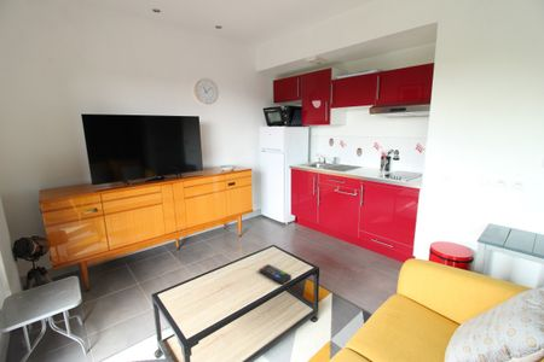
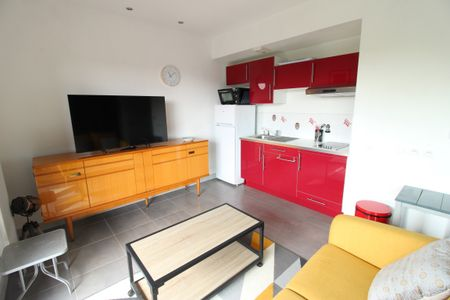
- remote control [259,263,293,285]
